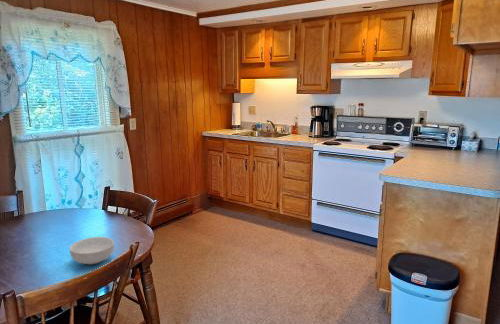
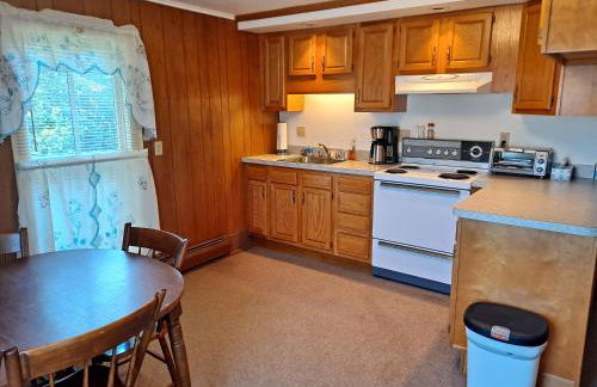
- cereal bowl [69,236,115,265]
